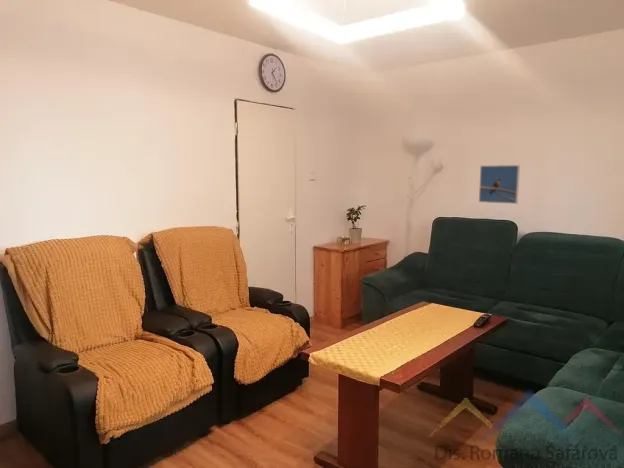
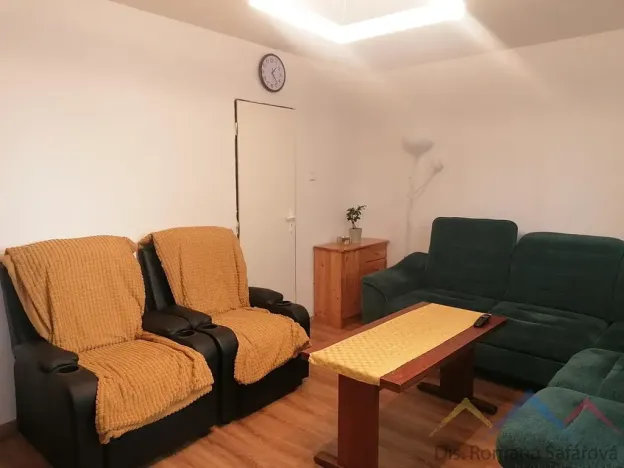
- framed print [478,164,521,205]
